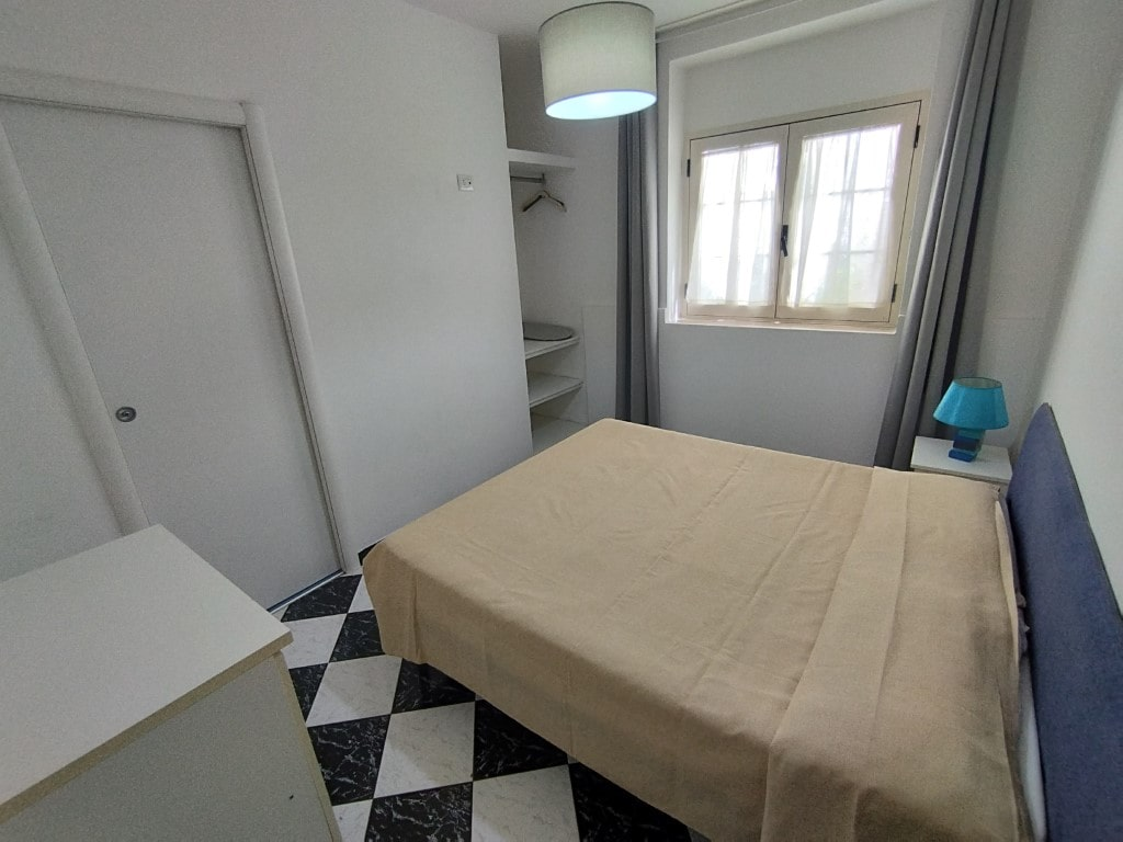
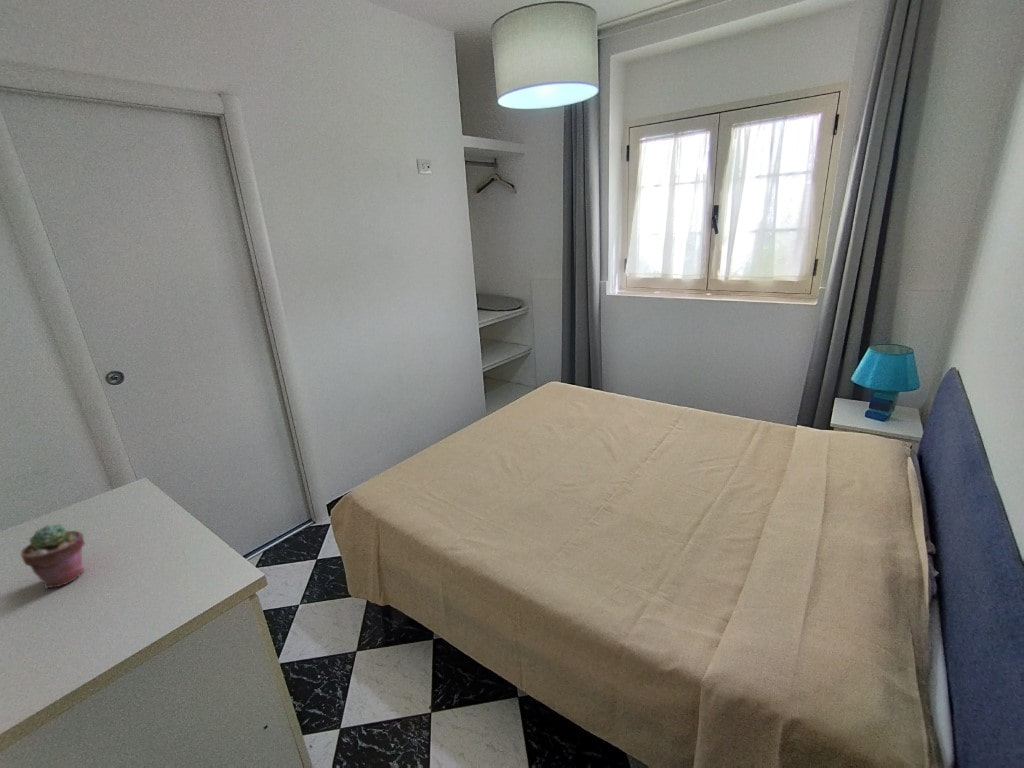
+ potted succulent [20,523,86,590]
